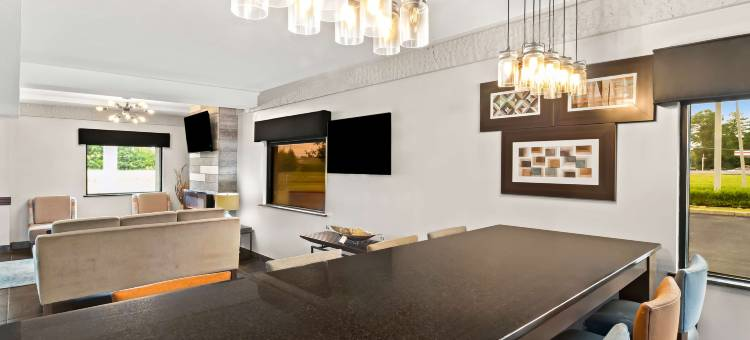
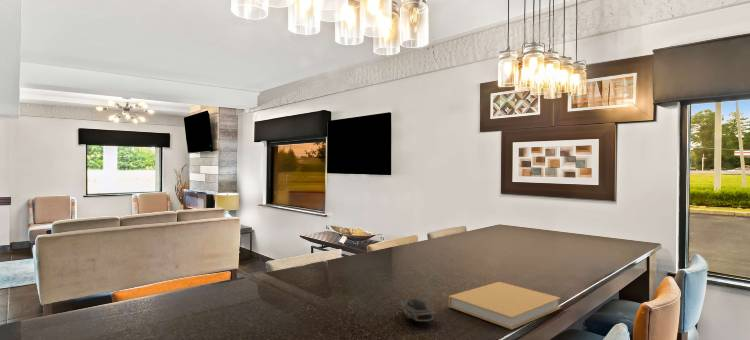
+ computer mouse [400,298,436,322]
+ book [448,281,562,330]
